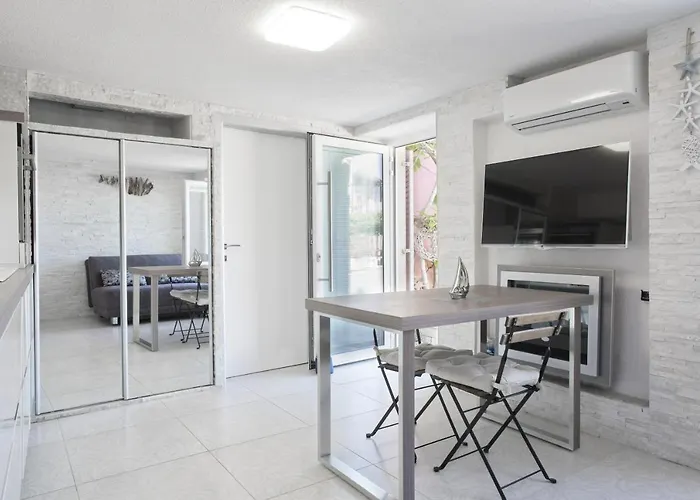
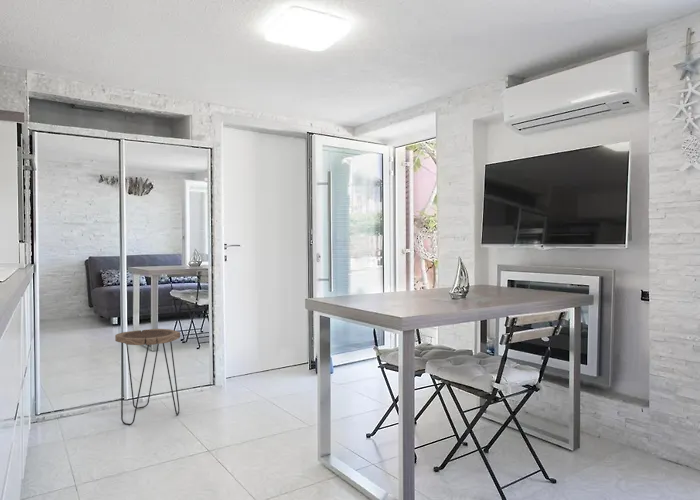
+ side table [114,328,181,426]
